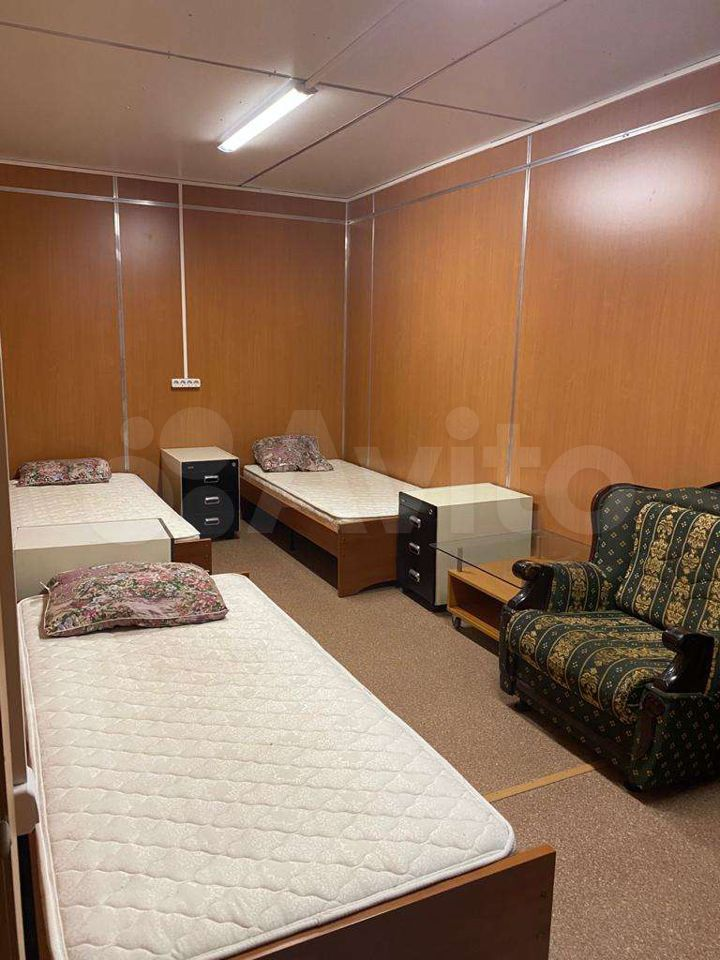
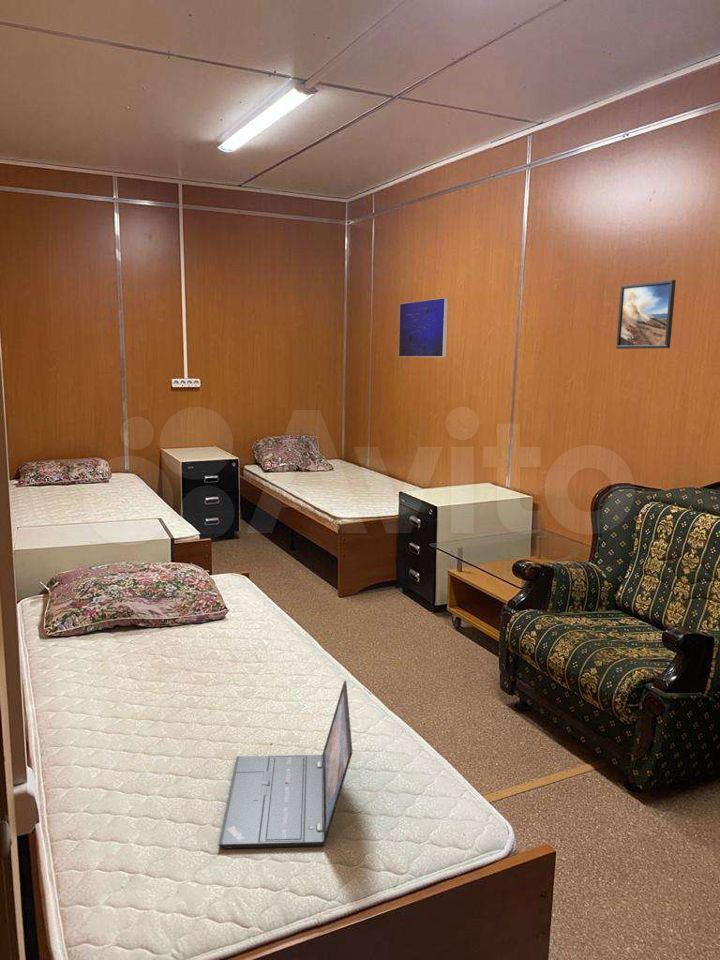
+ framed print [398,297,450,358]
+ laptop [217,680,354,850]
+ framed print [615,279,677,350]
